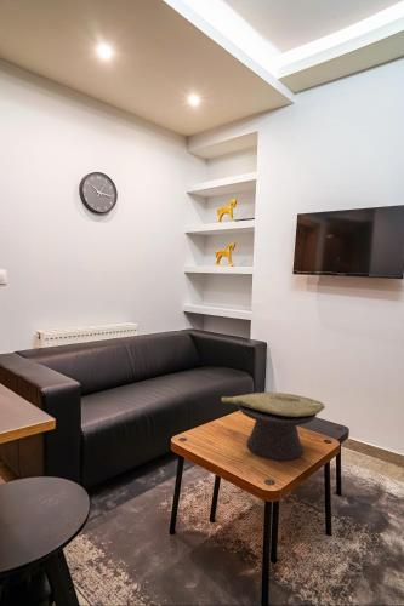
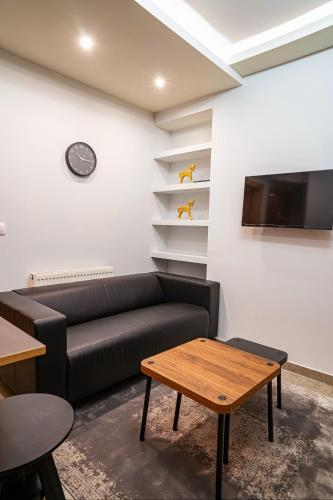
- decorative bowl [220,391,326,463]
